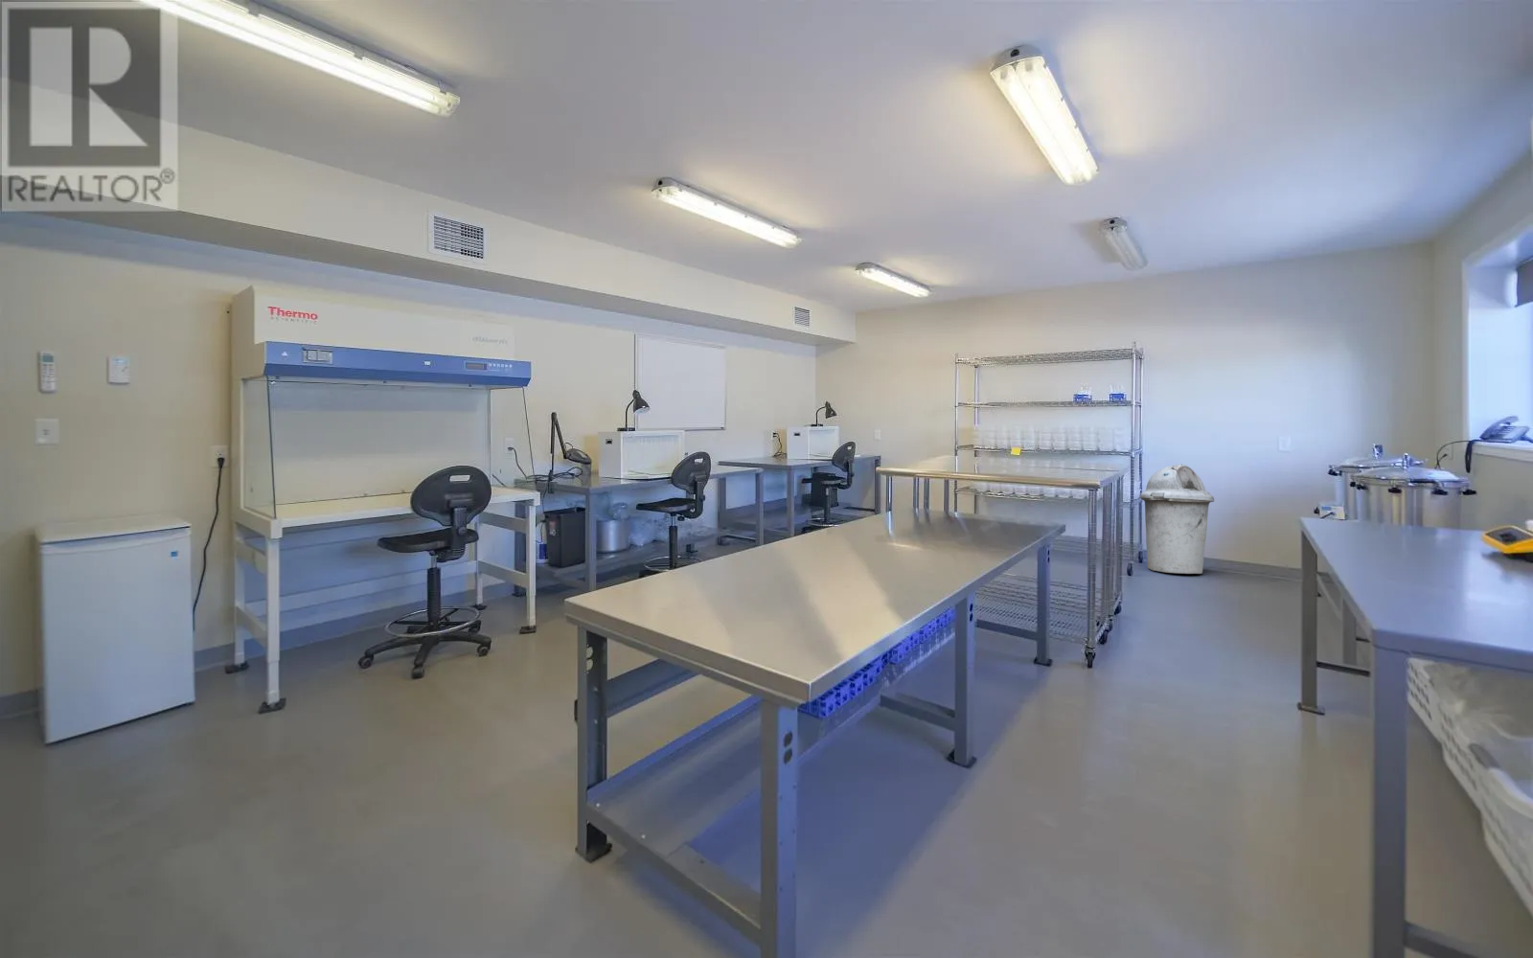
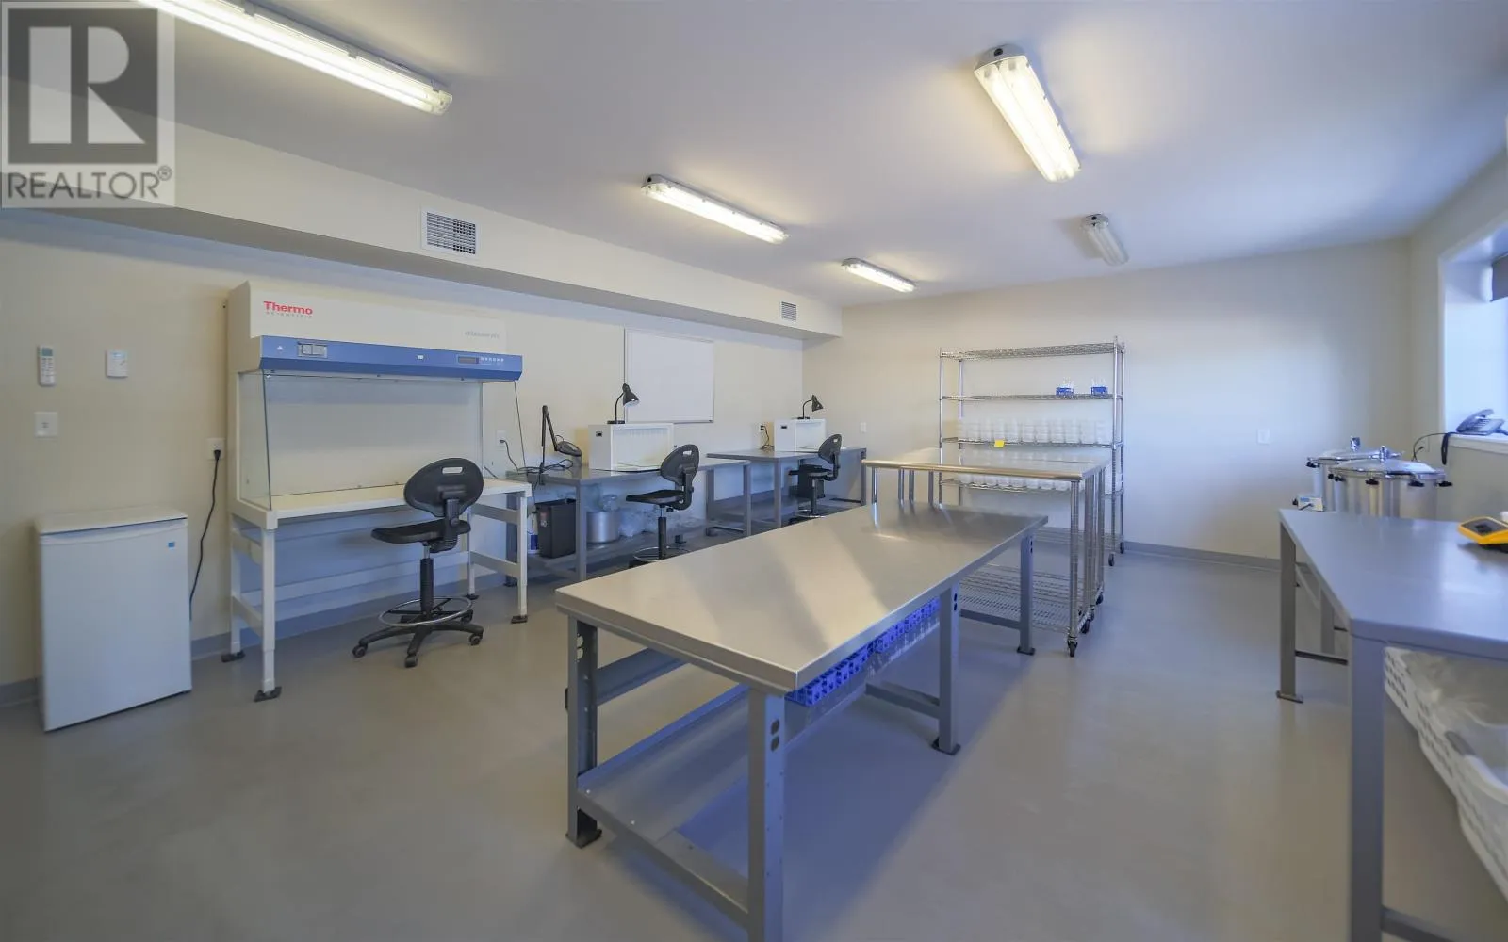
- trash can [1139,462,1215,575]
